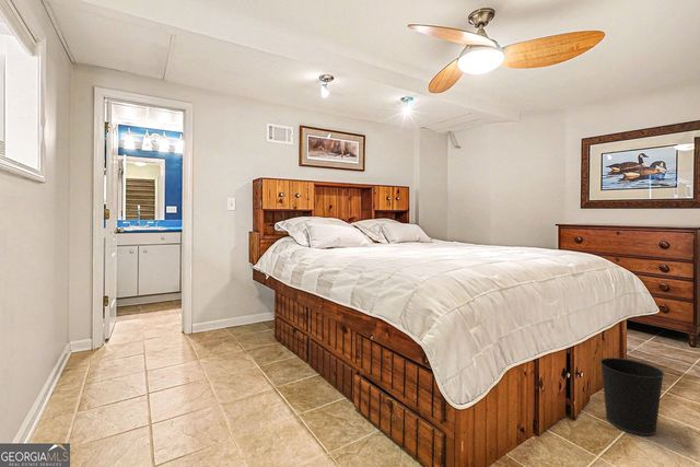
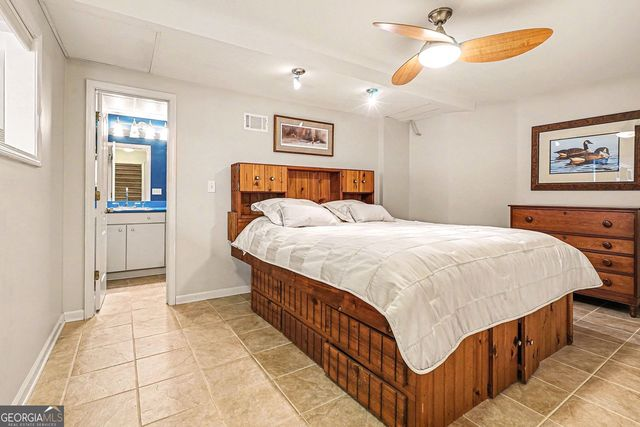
- wastebasket [599,357,666,436]
